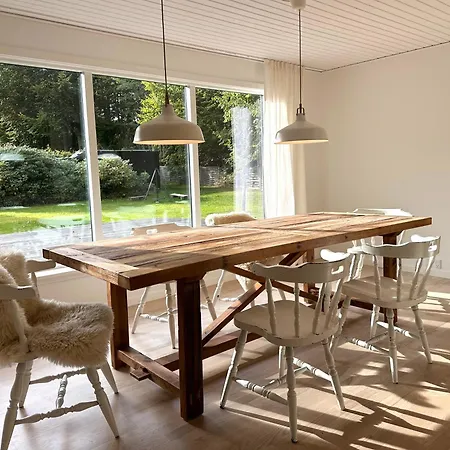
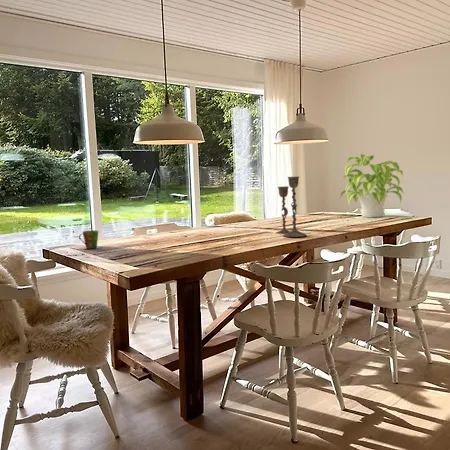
+ candlestick [275,176,307,238]
+ cup [78,229,99,250]
+ plant [339,153,405,218]
